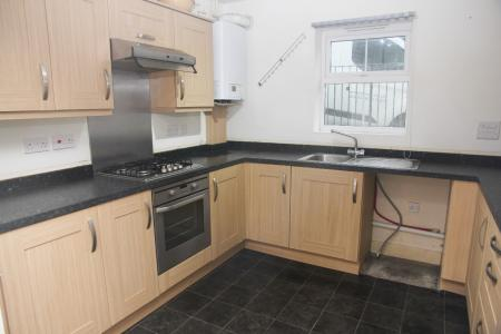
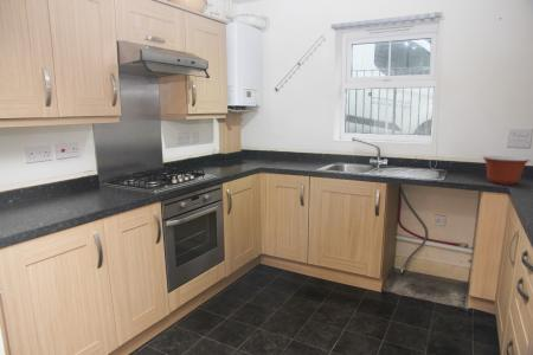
+ mixing bowl [482,155,531,186]
